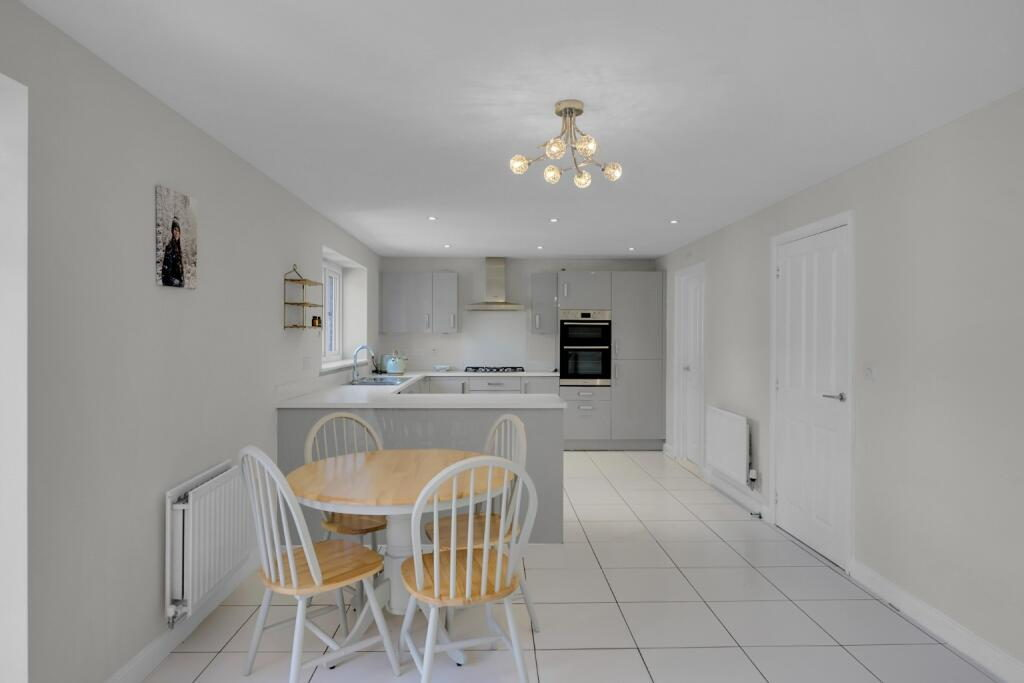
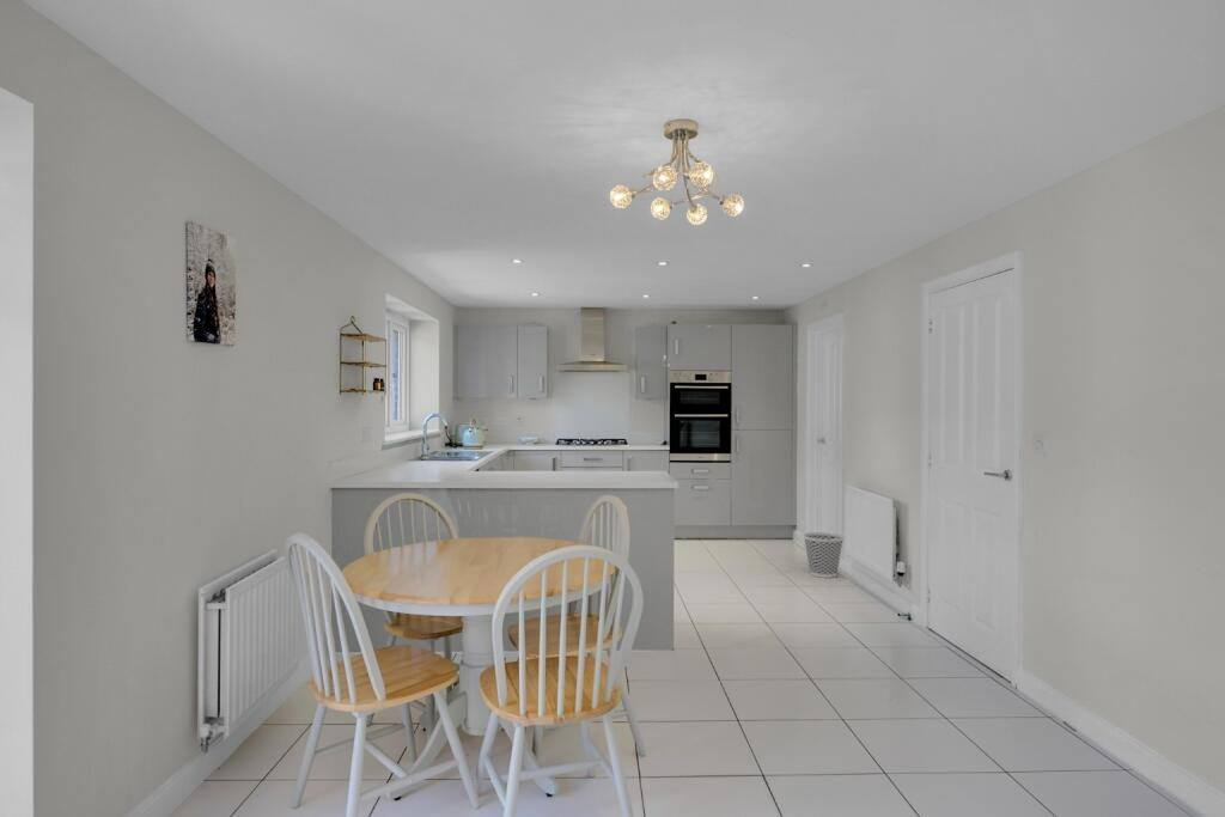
+ wastebasket [802,531,846,579]
